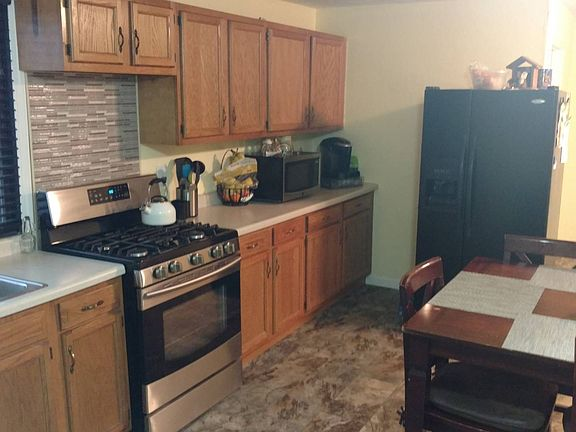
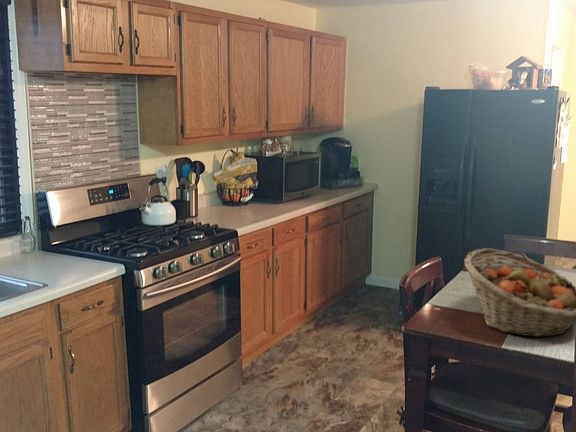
+ fruit basket [464,248,576,338]
